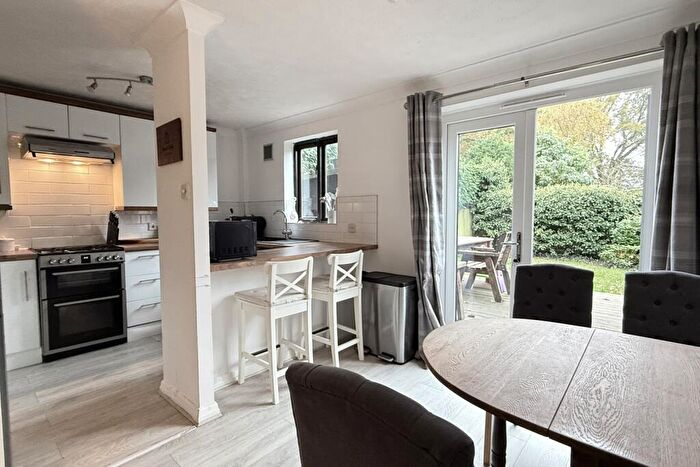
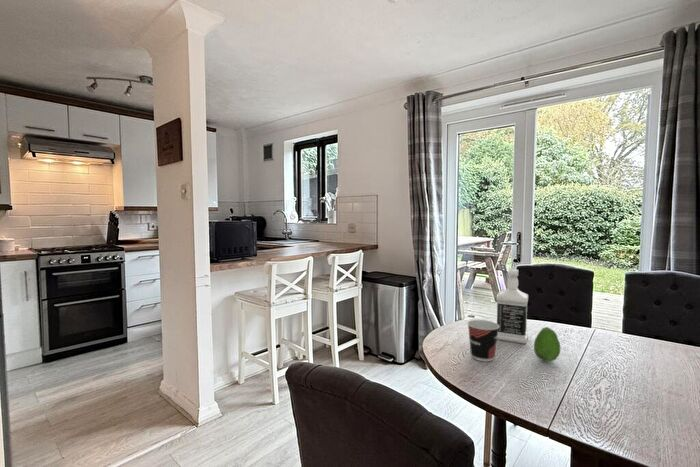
+ fruit [533,326,561,363]
+ bottle [495,268,529,345]
+ cup [466,319,499,362]
